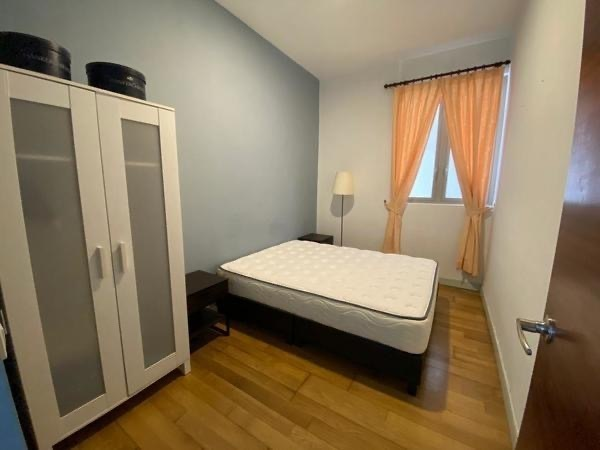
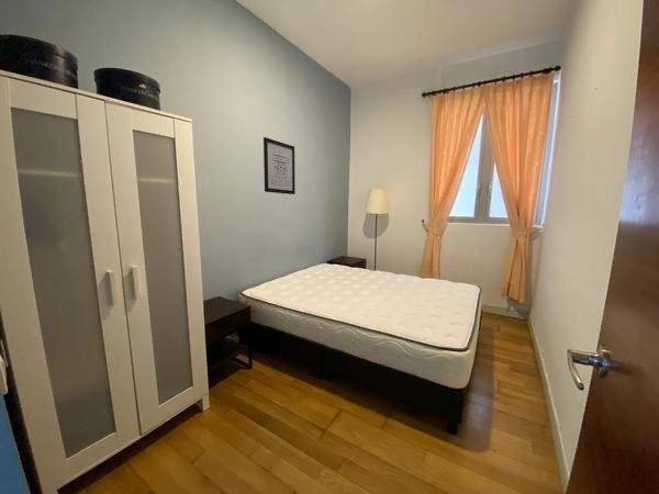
+ wall art [263,136,297,195]
